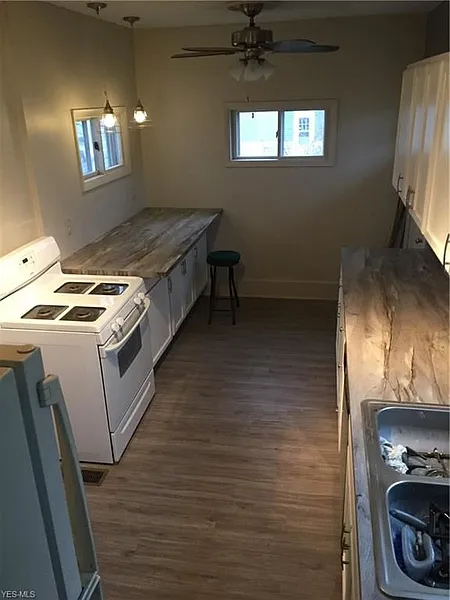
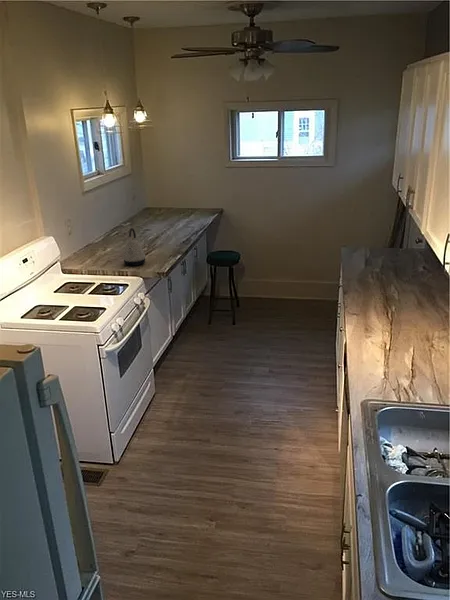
+ kettle [122,227,147,267]
